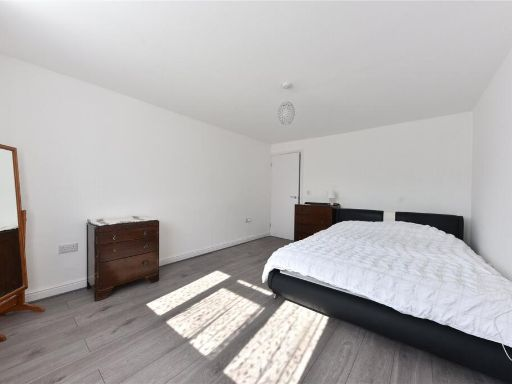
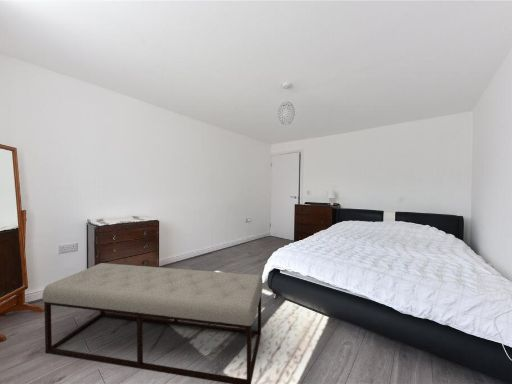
+ bench [41,262,264,384]
